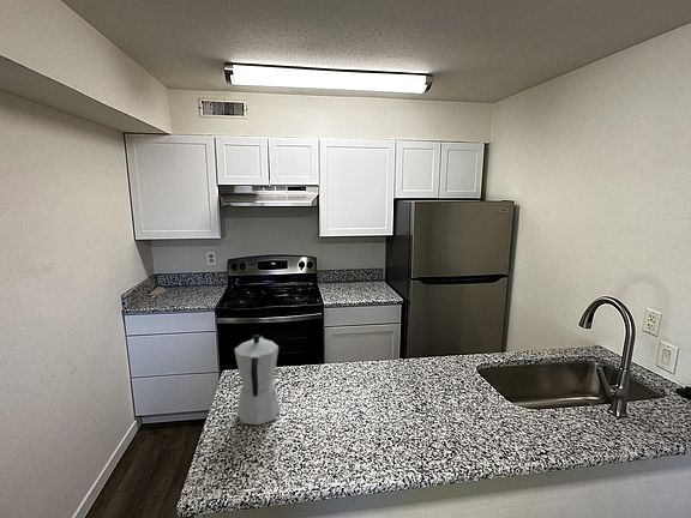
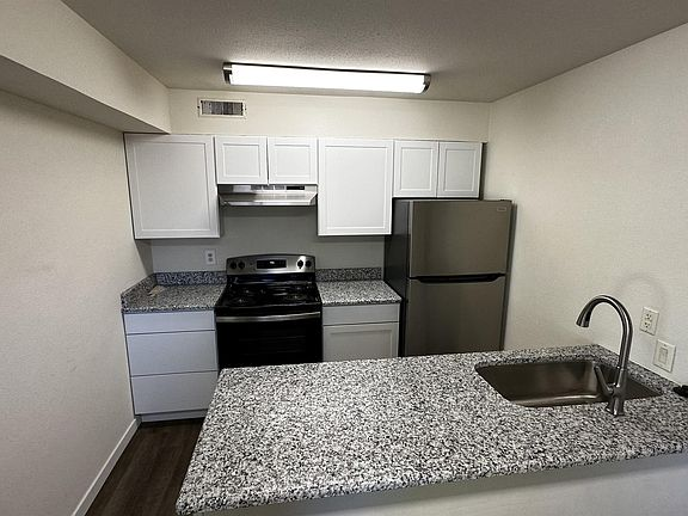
- moka pot [233,333,281,426]
